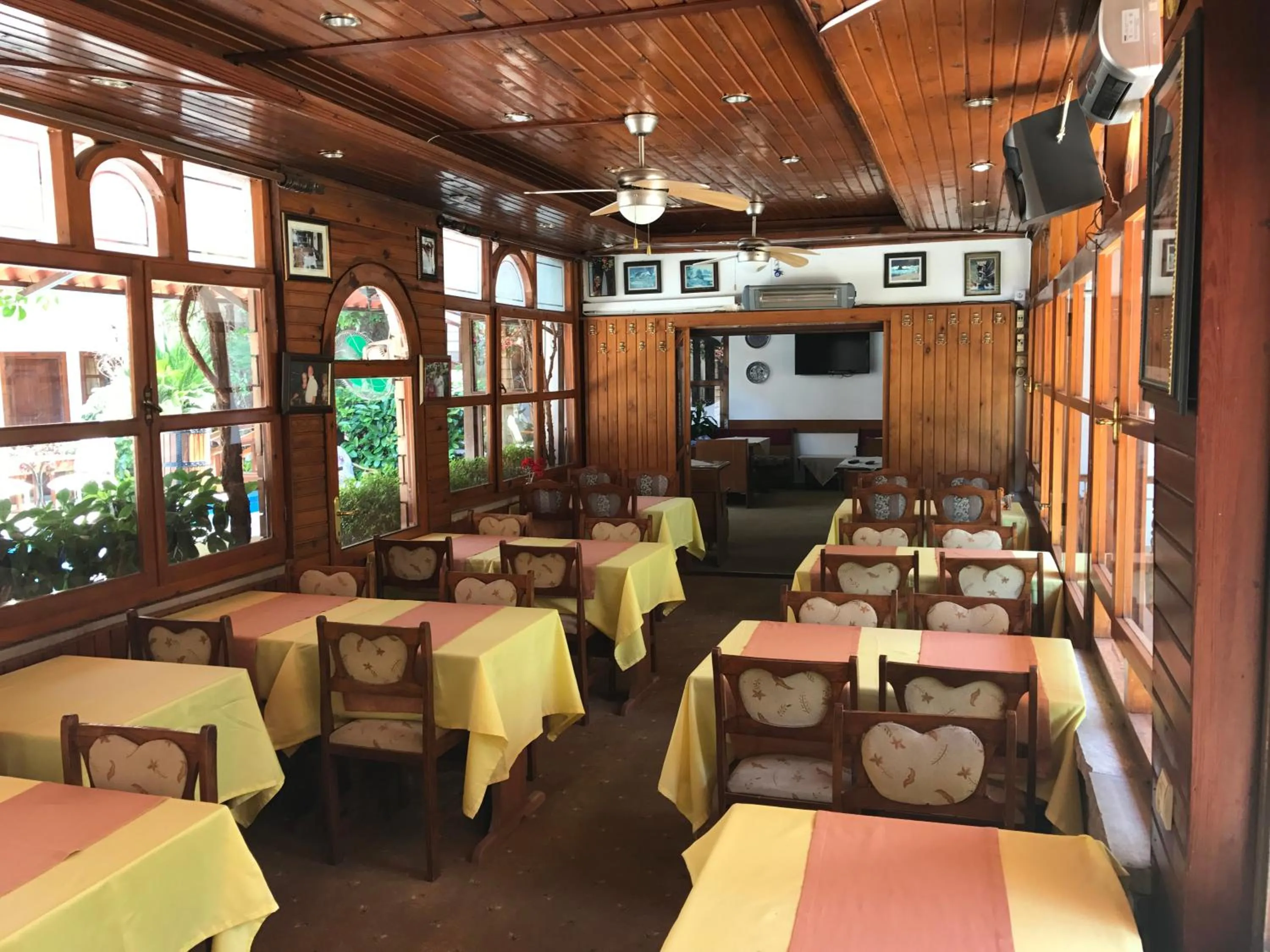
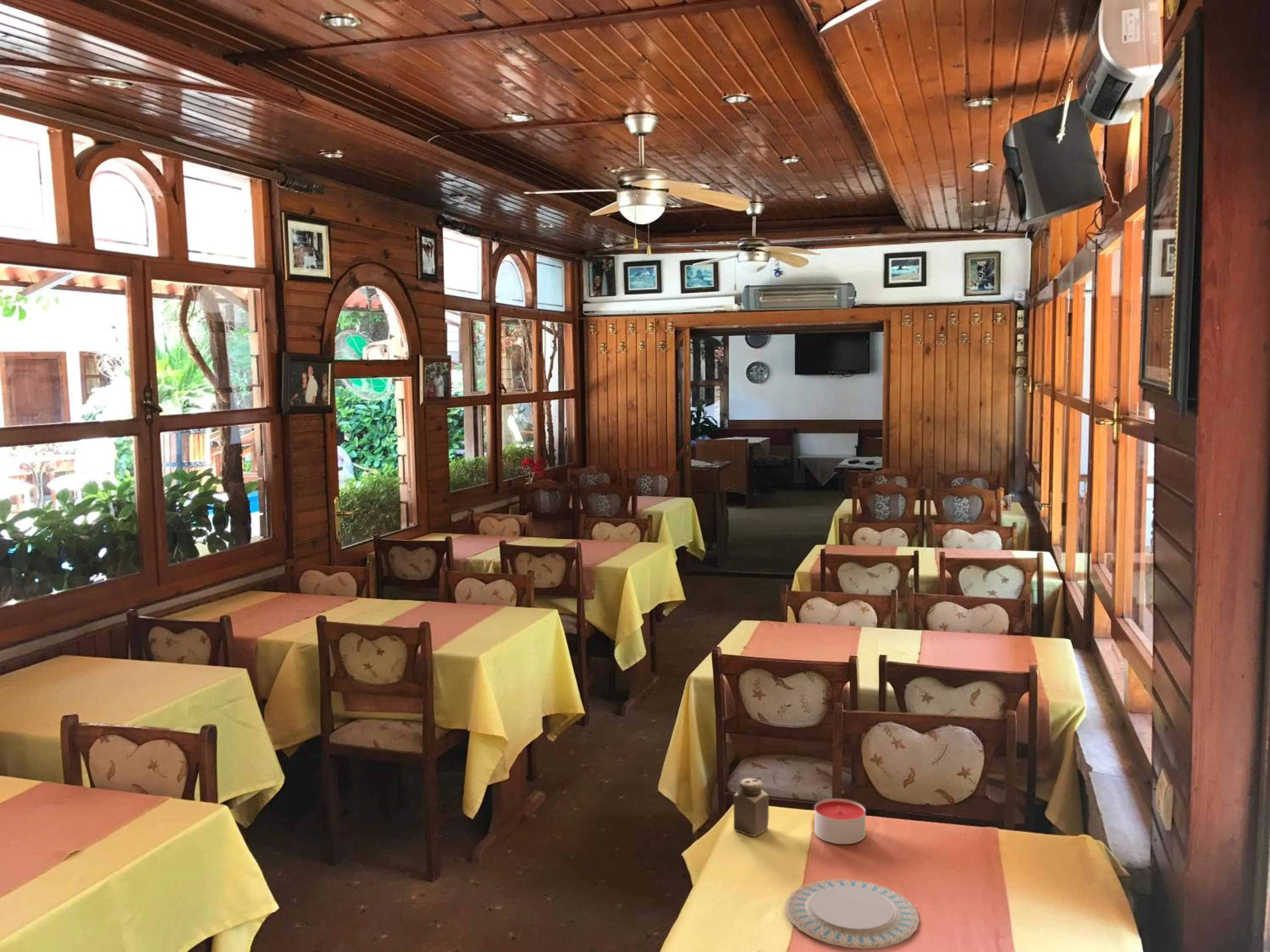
+ candle [814,798,866,845]
+ salt shaker [733,778,769,837]
+ chinaware [785,879,920,949]
